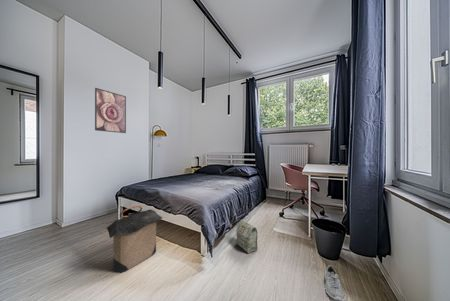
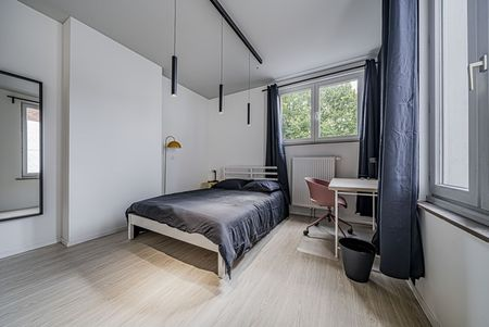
- bag [235,219,259,255]
- sneaker [324,264,346,301]
- laundry hamper [106,205,163,274]
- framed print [94,87,127,134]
